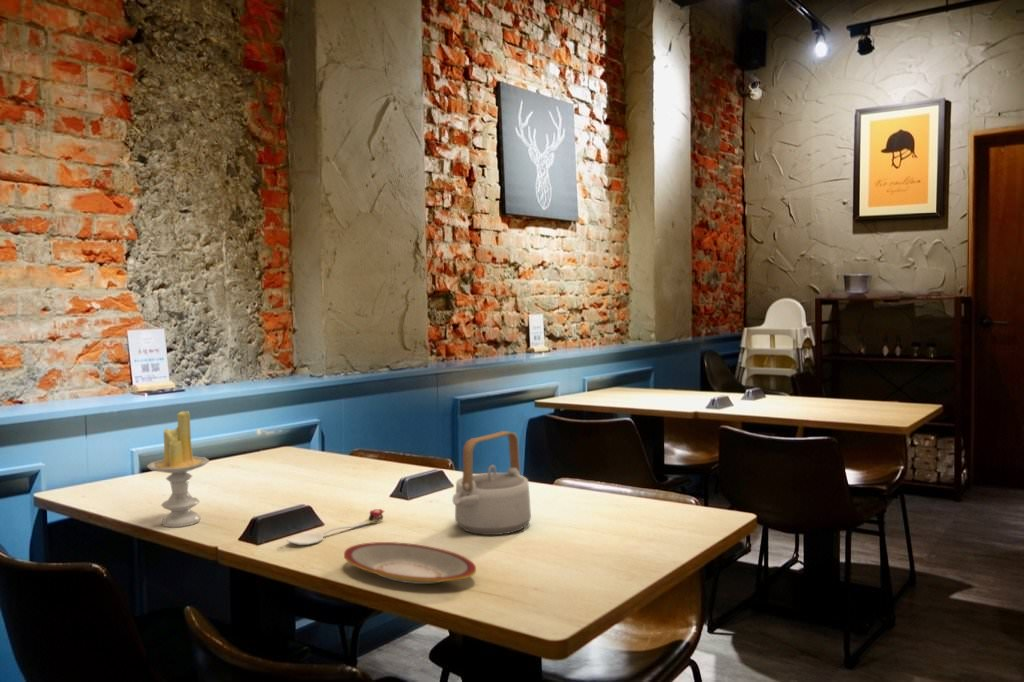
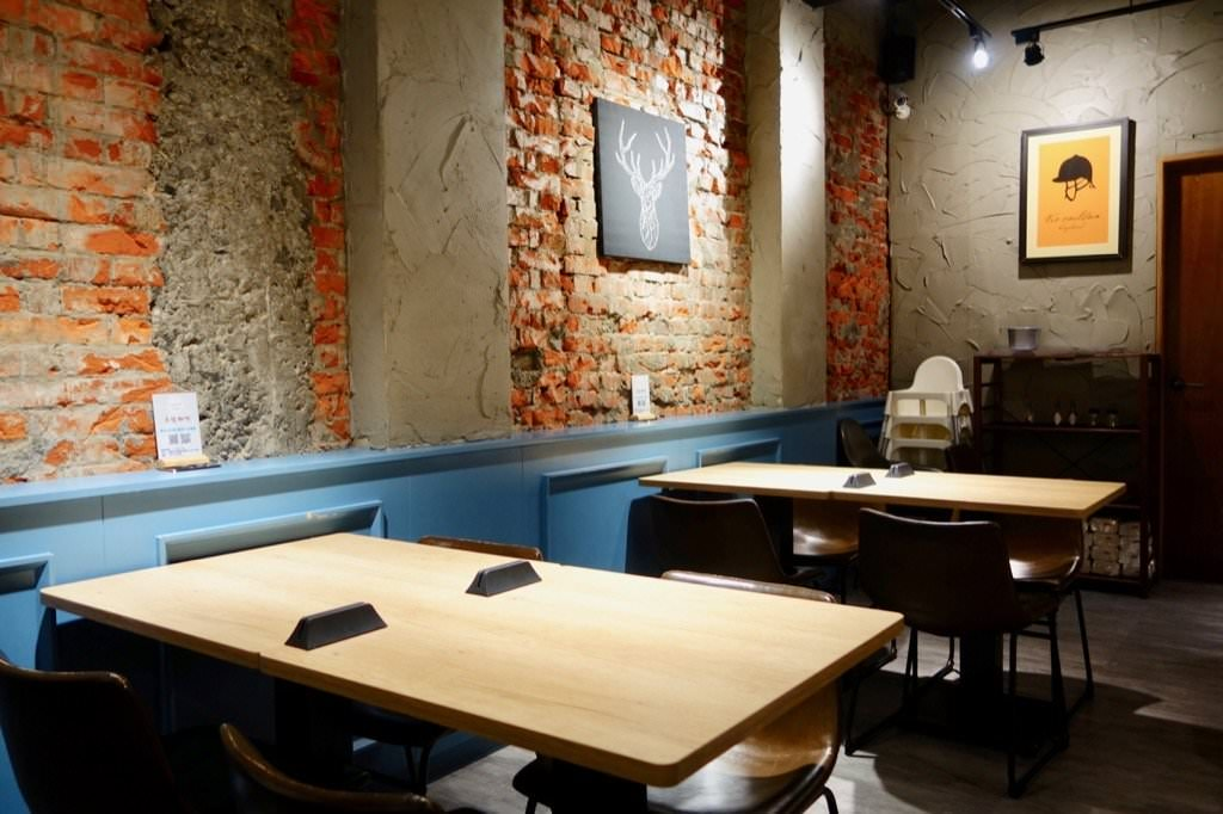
- teapot [452,430,532,536]
- spoon [286,508,386,546]
- plate [343,541,477,585]
- candle [146,410,210,528]
